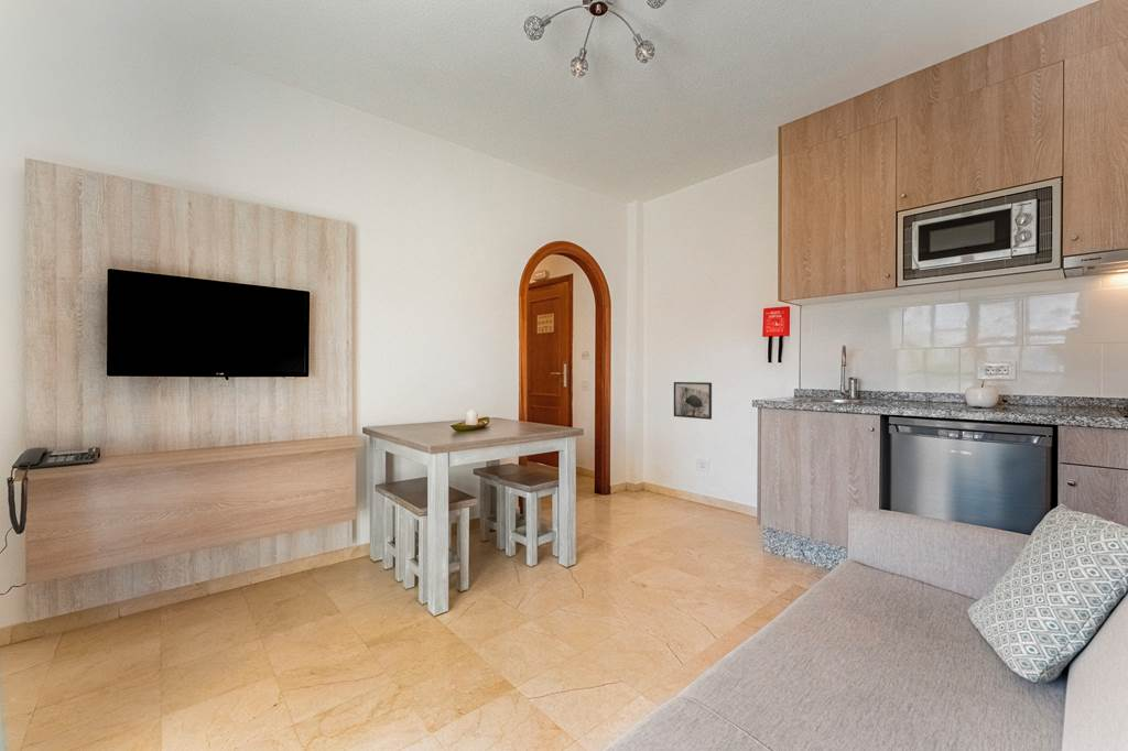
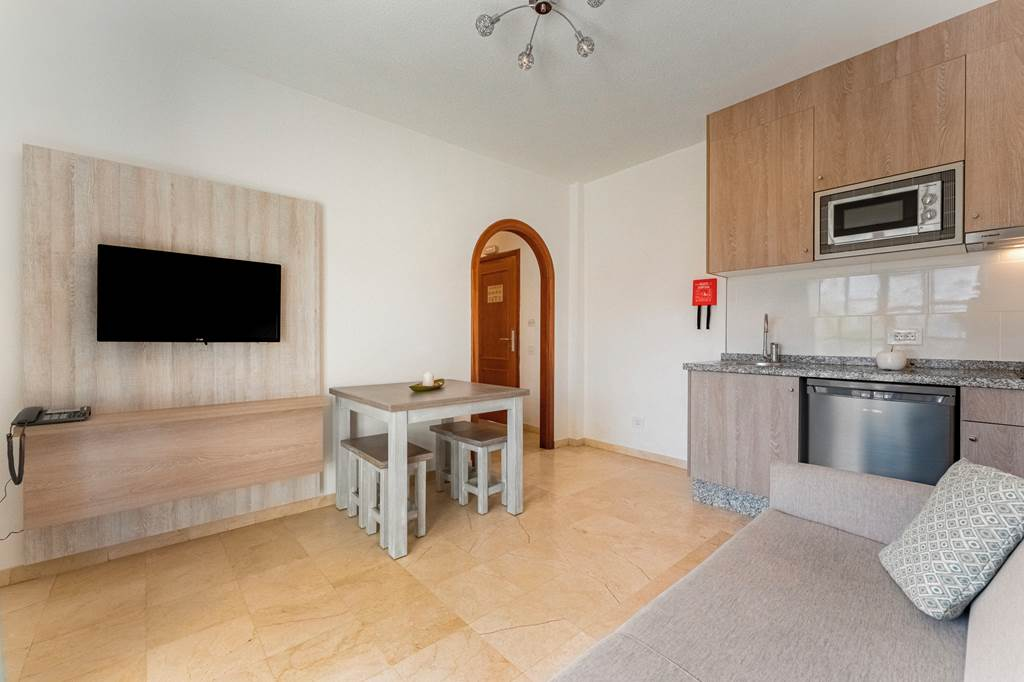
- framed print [673,381,713,421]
